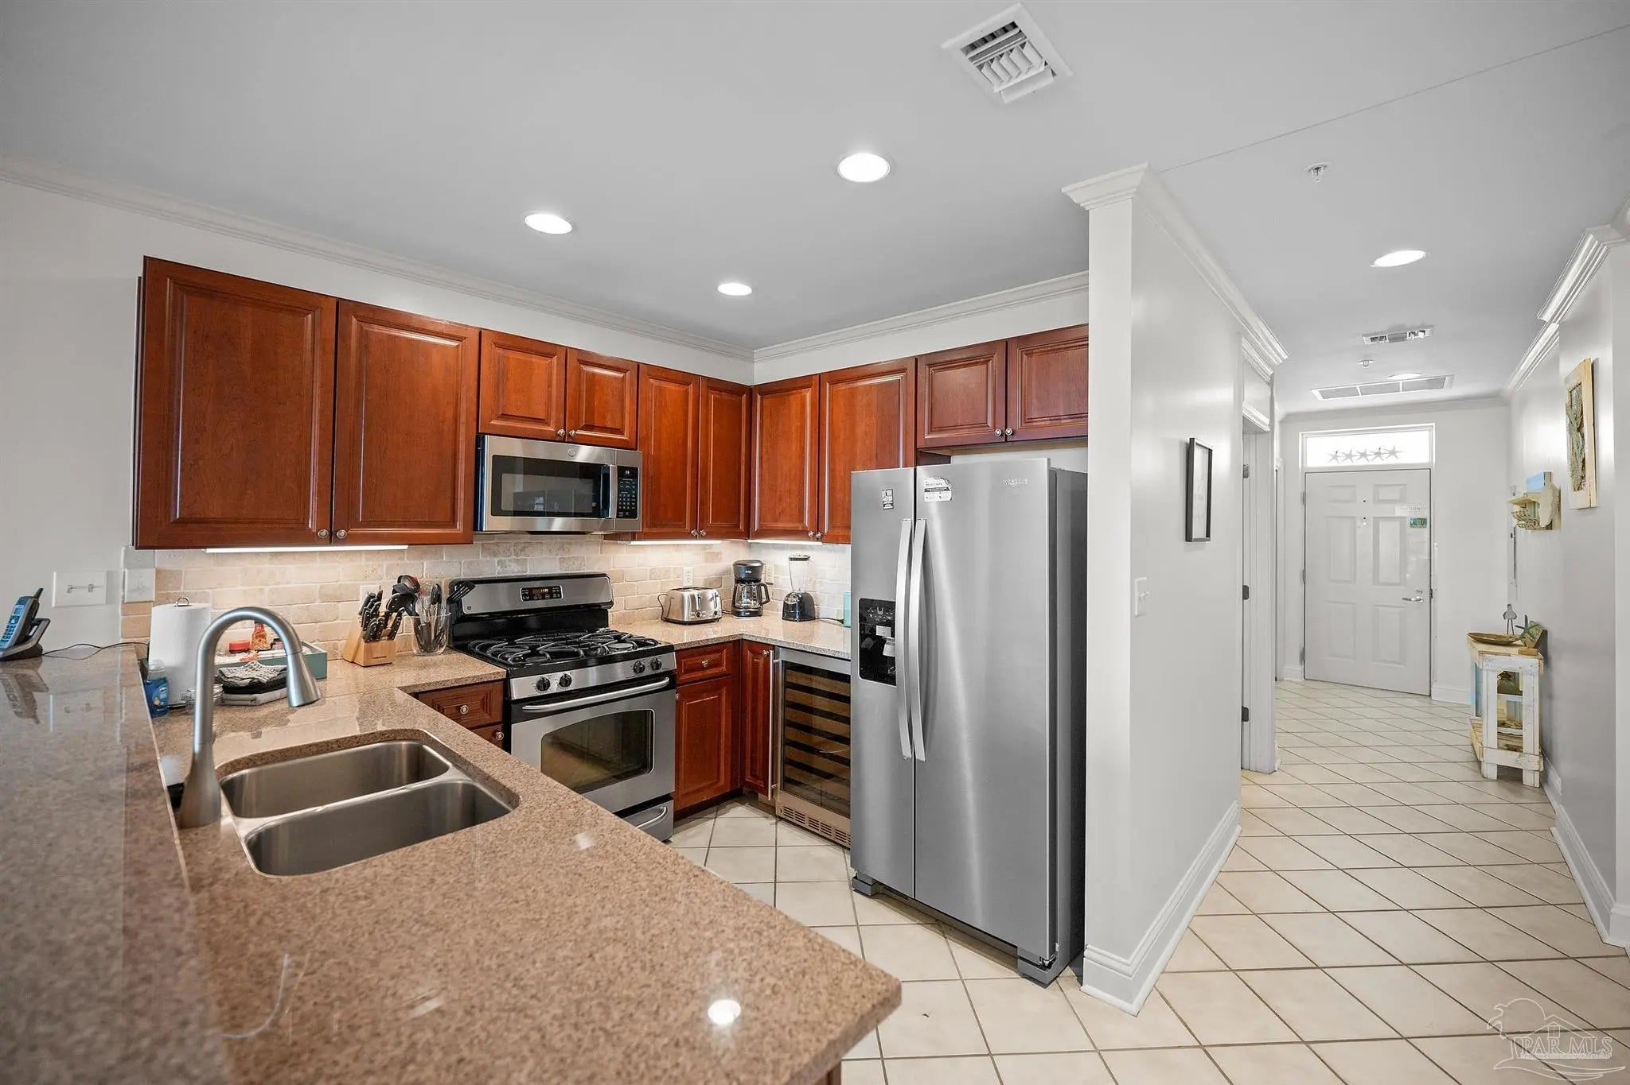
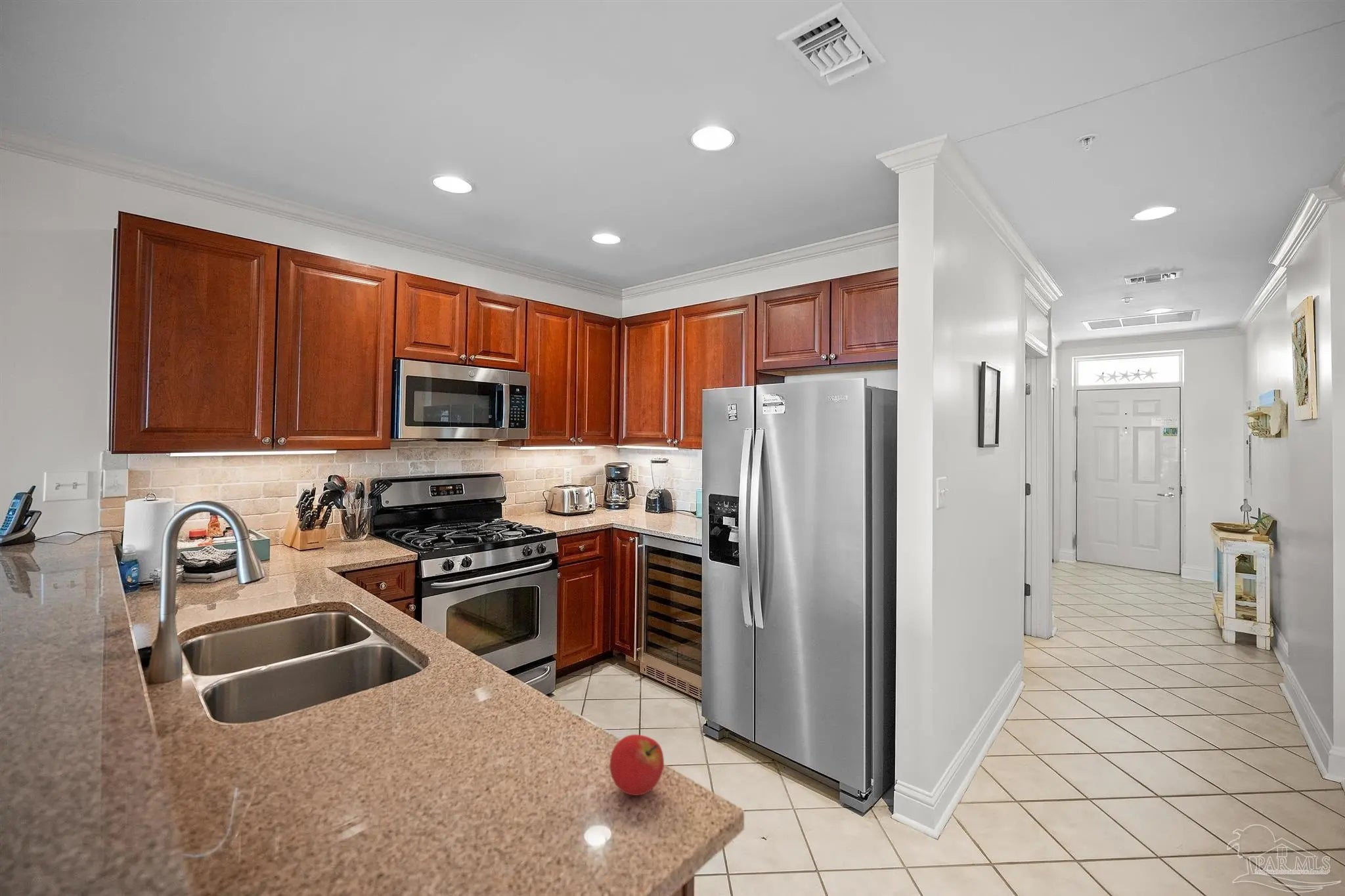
+ fruit [609,734,665,796]
